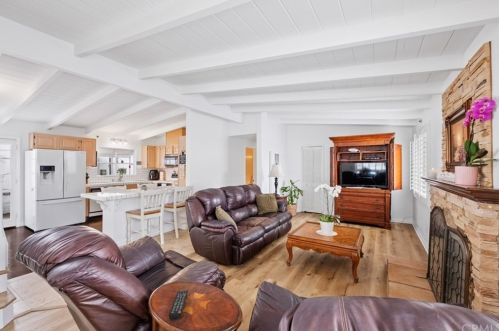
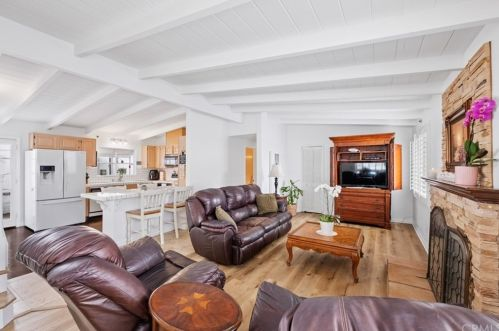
- remote control [168,289,189,320]
